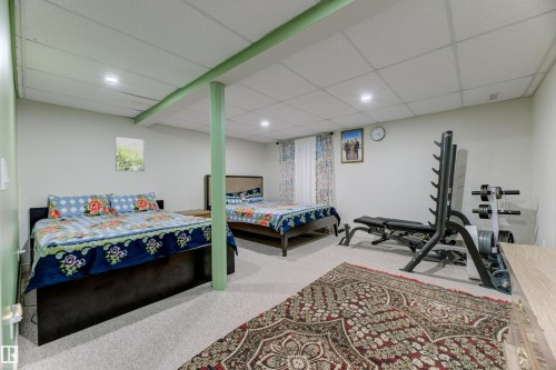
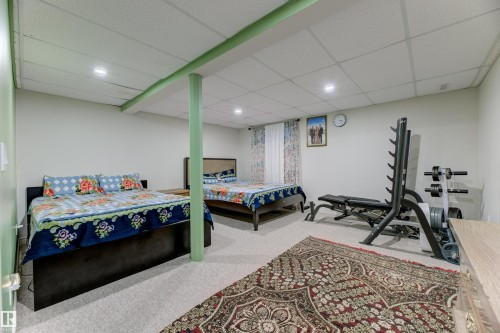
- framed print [115,136,146,172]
